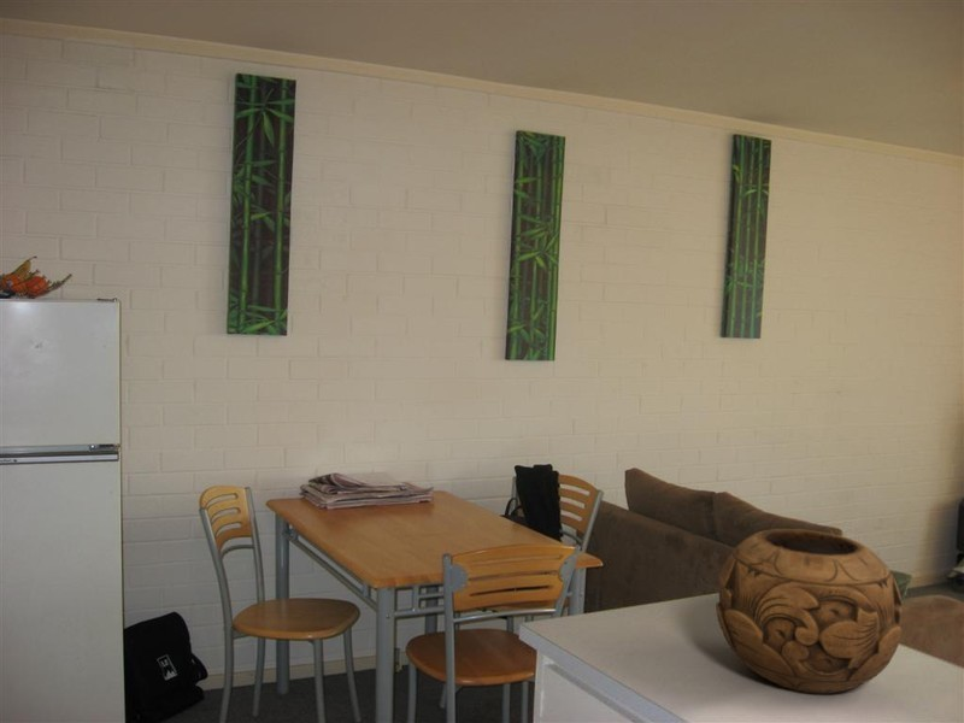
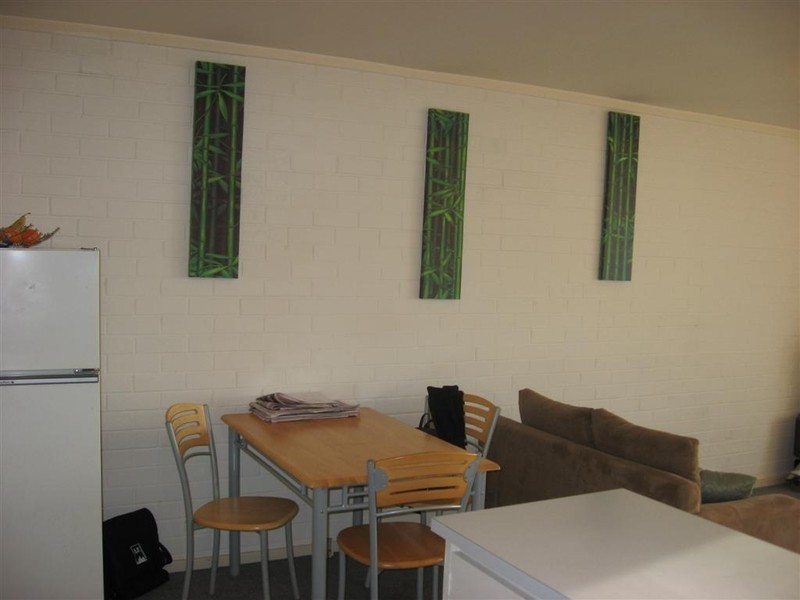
- decorative bowl [715,528,904,695]
